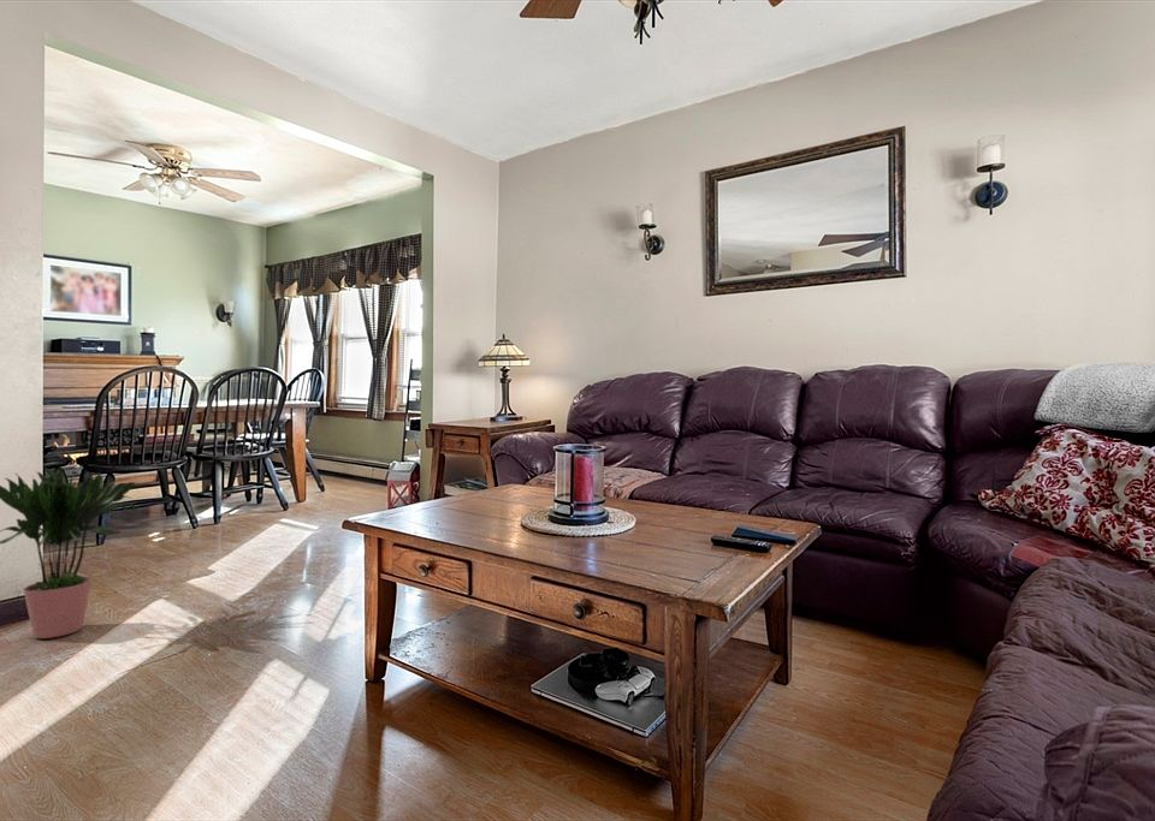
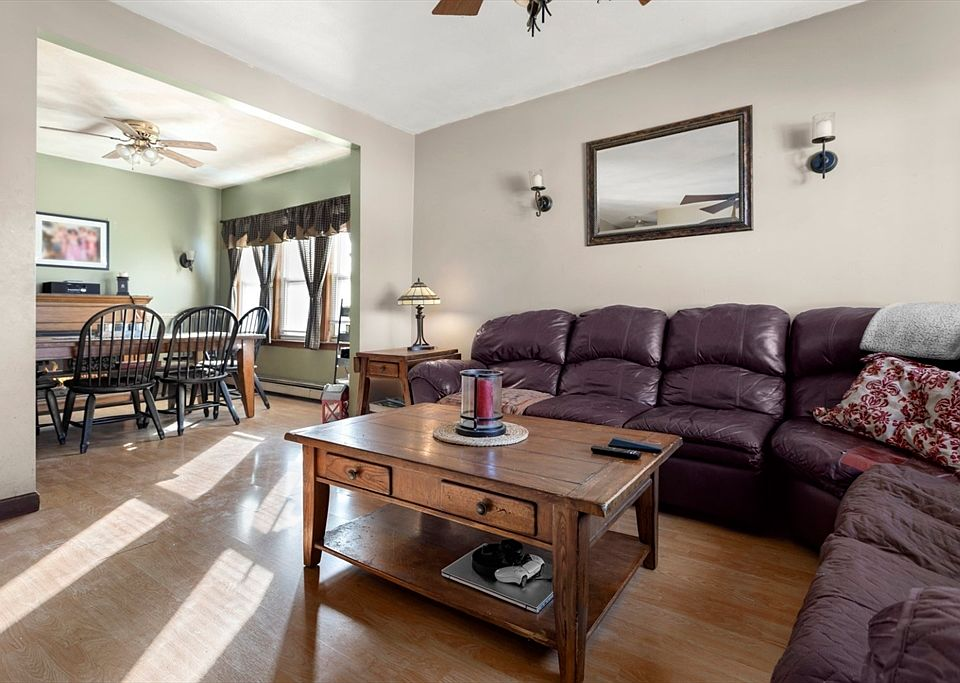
- potted plant [0,466,141,639]
